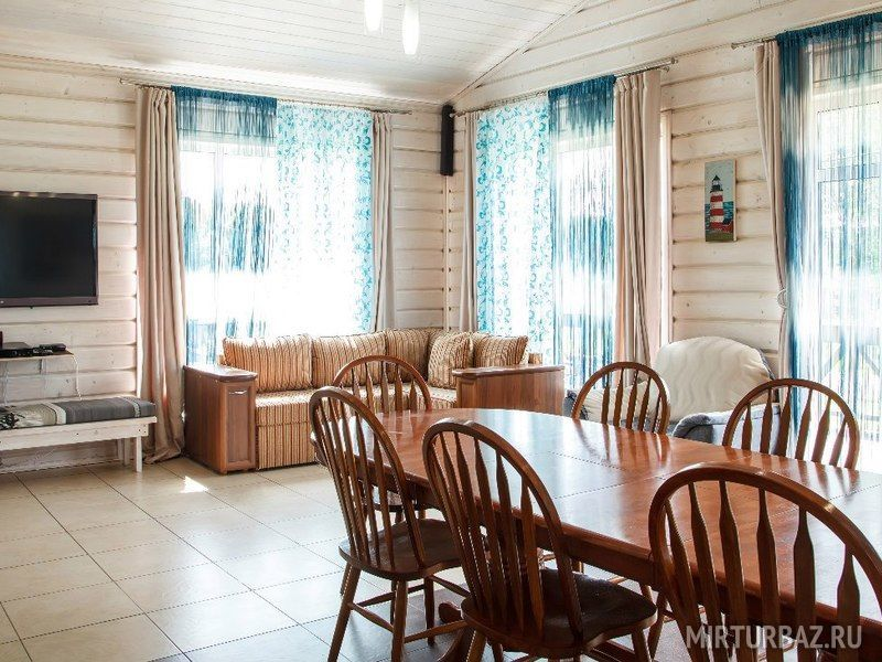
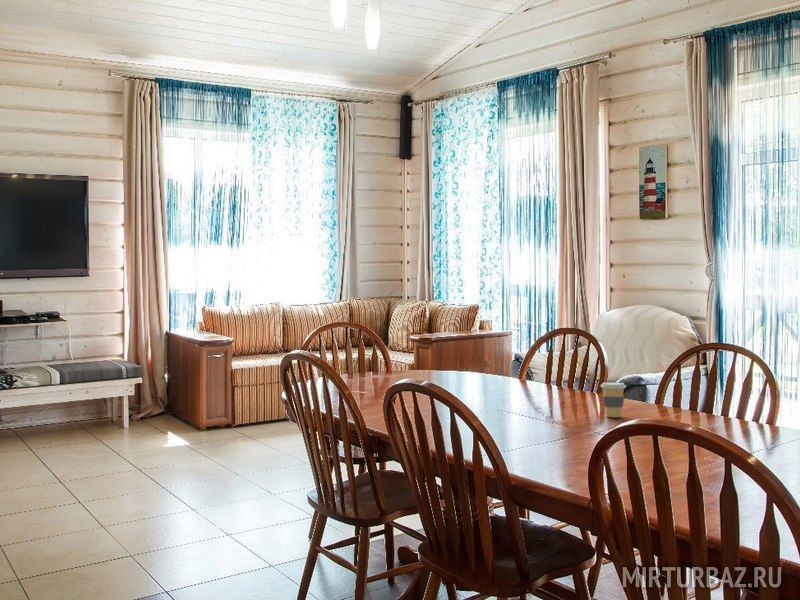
+ coffee cup [600,381,627,418]
